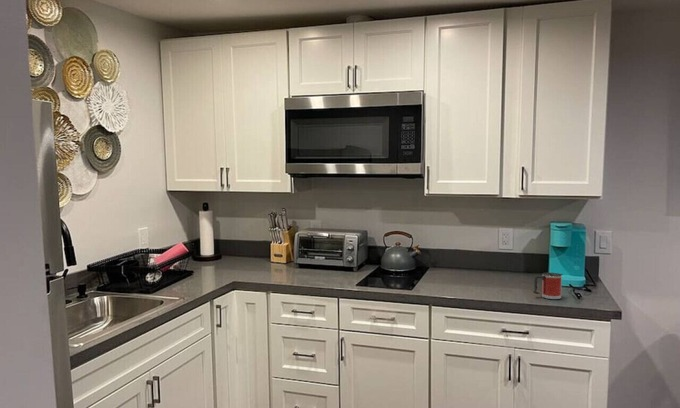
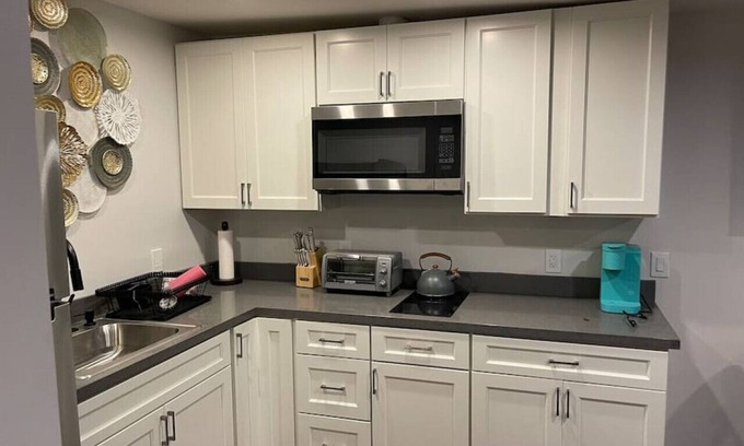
- mug [533,272,564,300]
